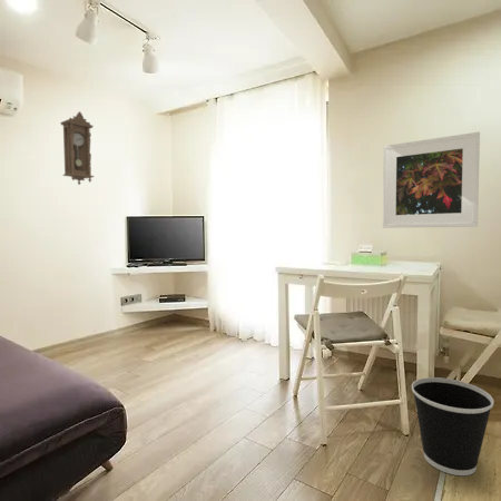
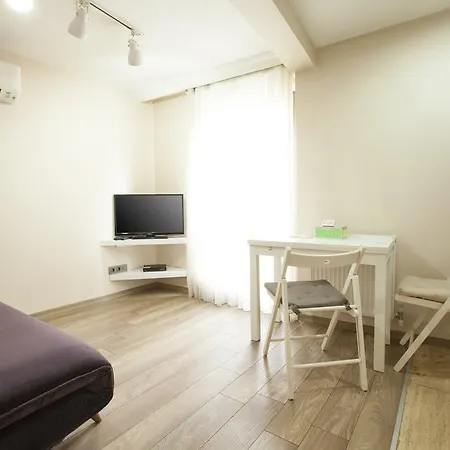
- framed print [382,131,481,229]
- pendulum clock [59,110,95,186]
- wastebasket [411,376,495,477]
